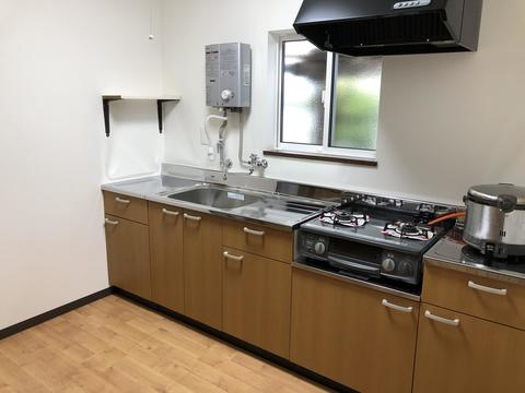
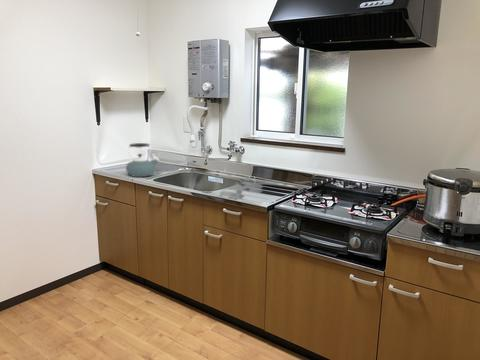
+ kettle [125,142,161,178]
